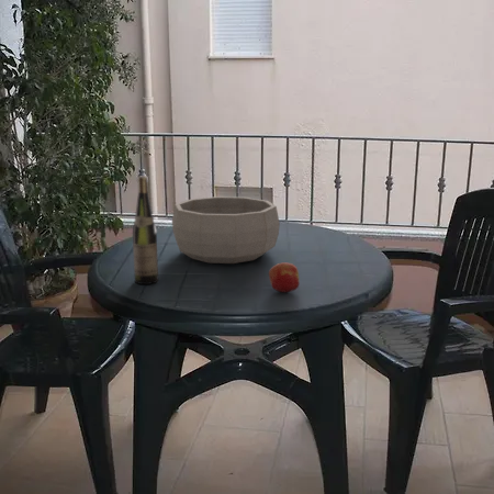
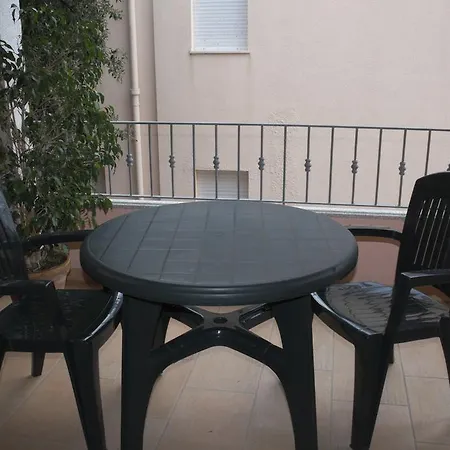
- apple [268,262,301,293]
- decorative bowl [171,195,281,265]
- wine bottle [132,176,159,285]
